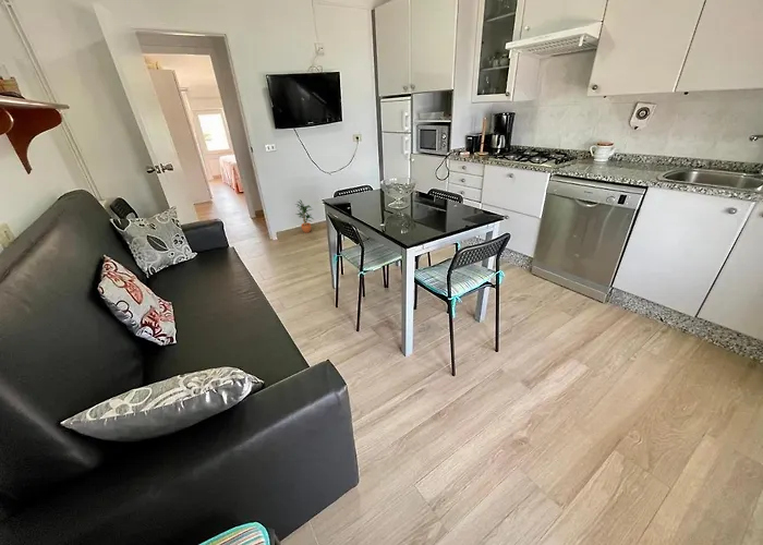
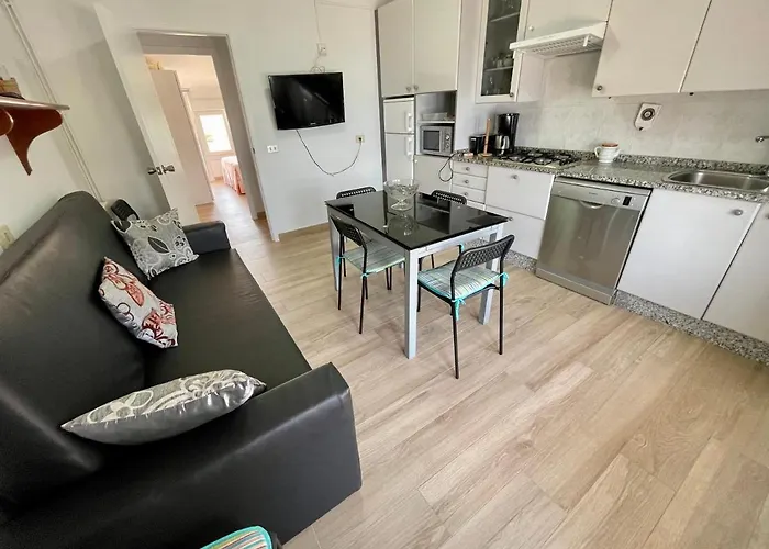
- potted plant [294,199,314,233]
